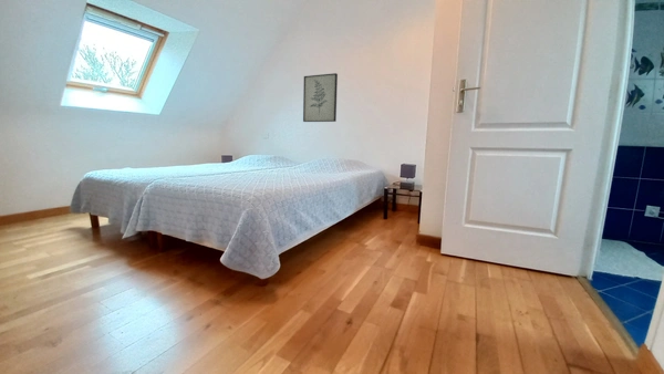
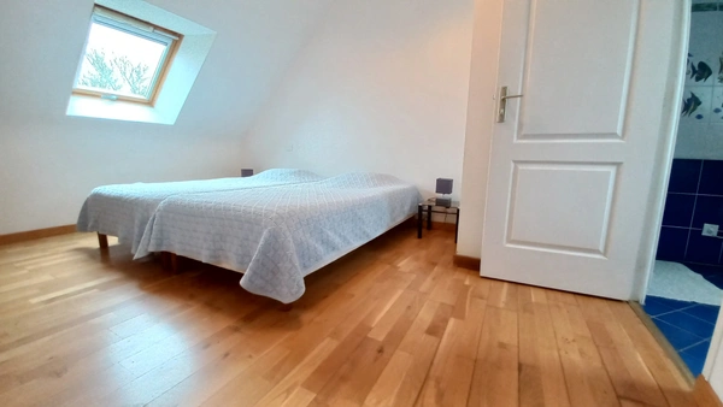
- wall art [302,72,339,123]
